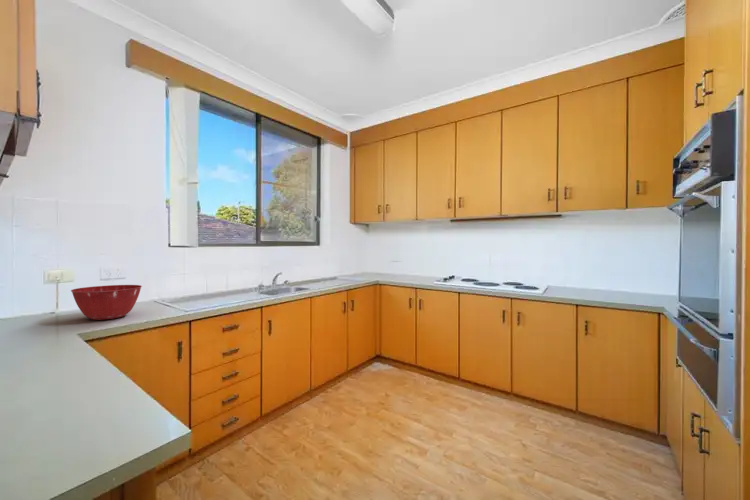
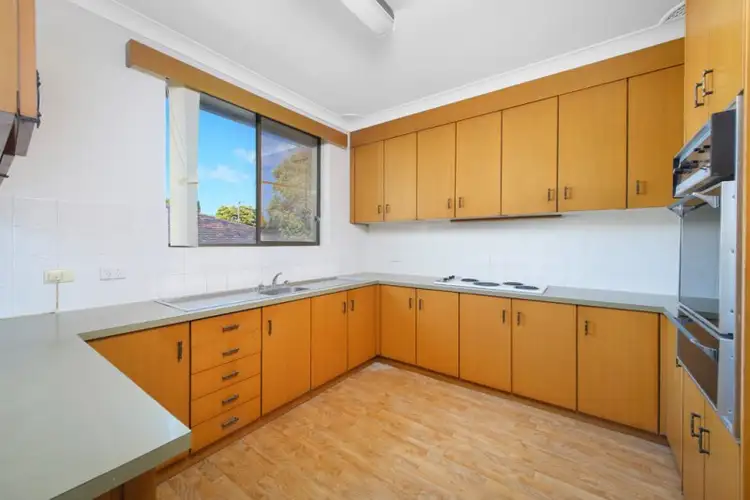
- mixing bowl [70,284,143,321]
